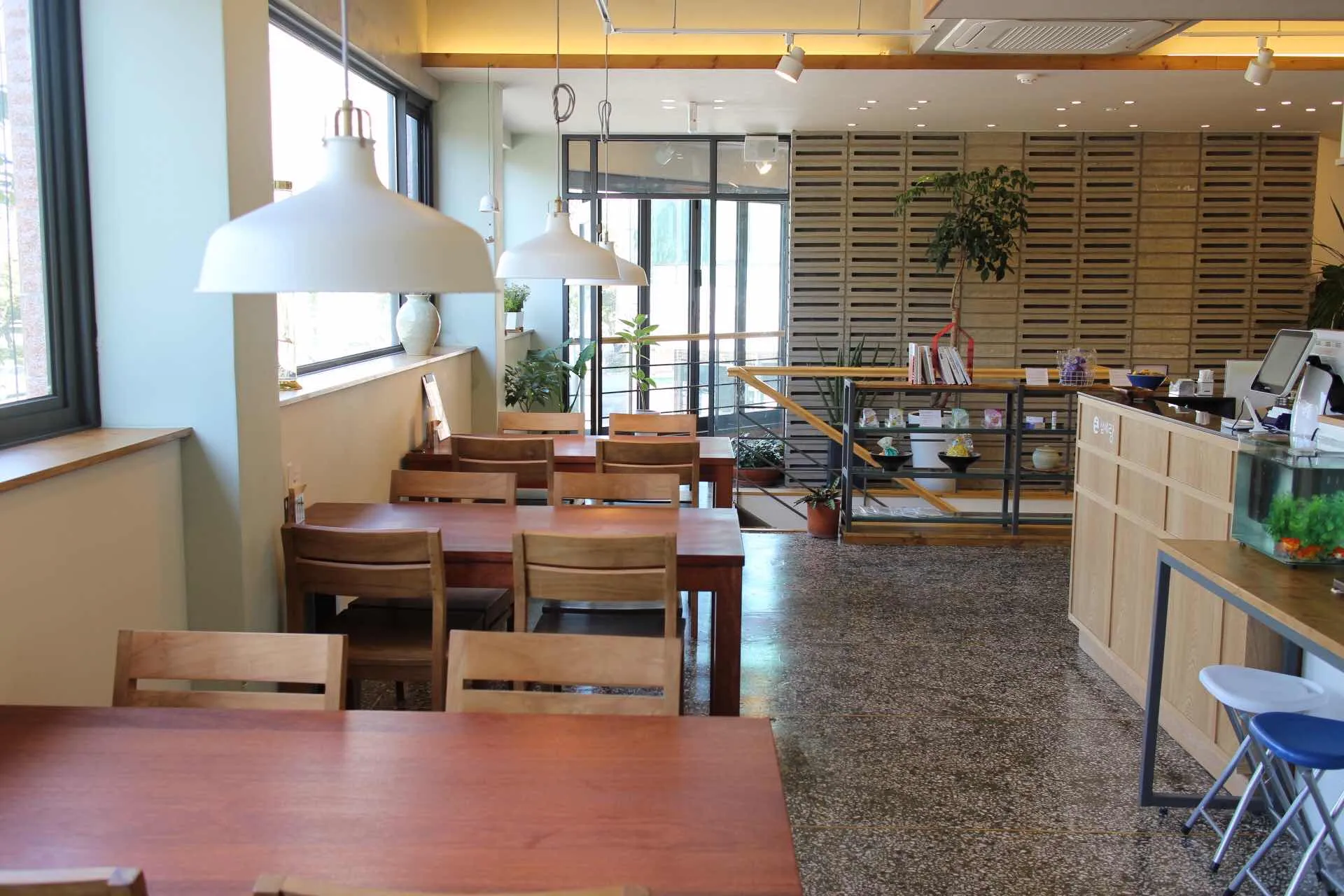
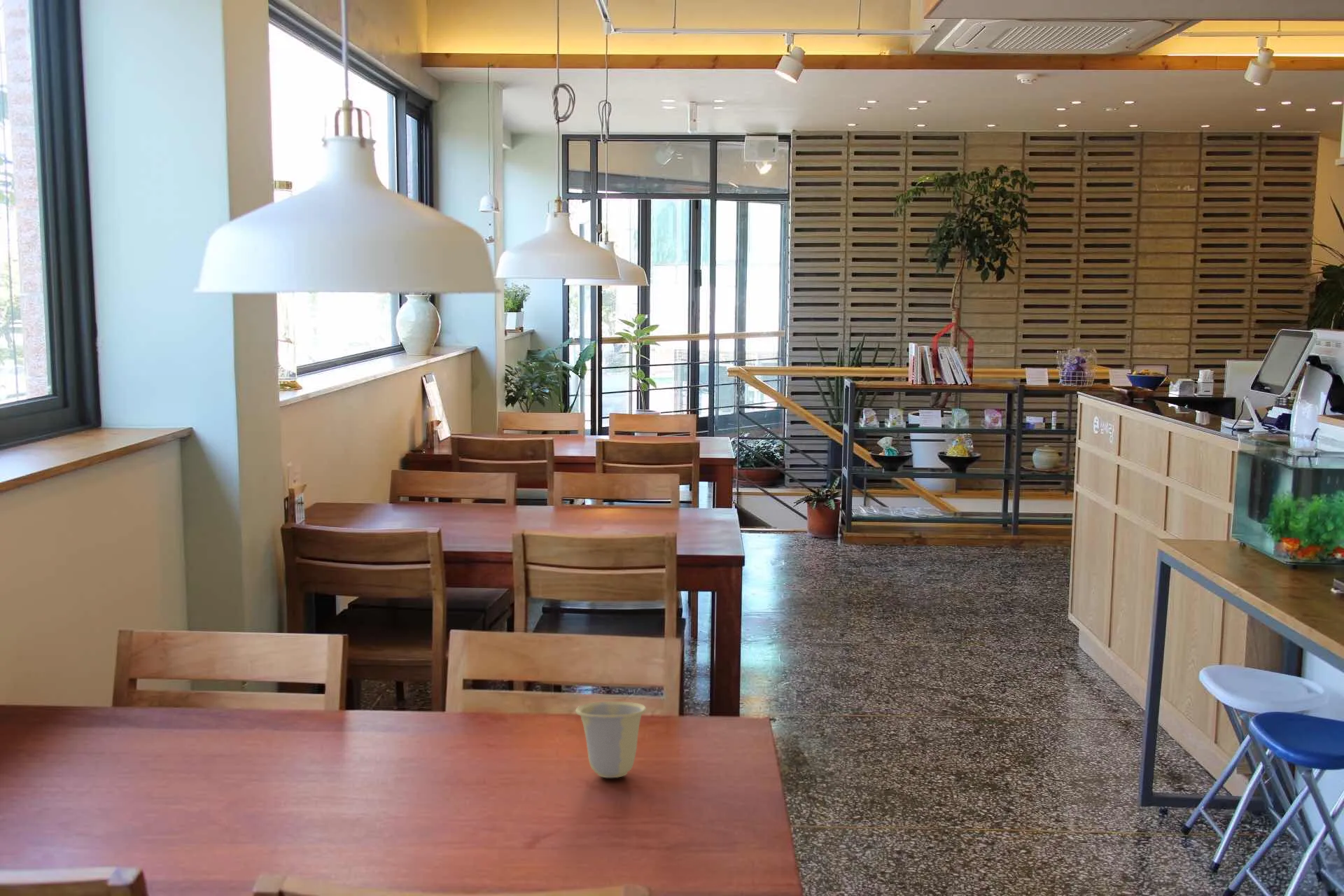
+ cup [575,701,647,778]
